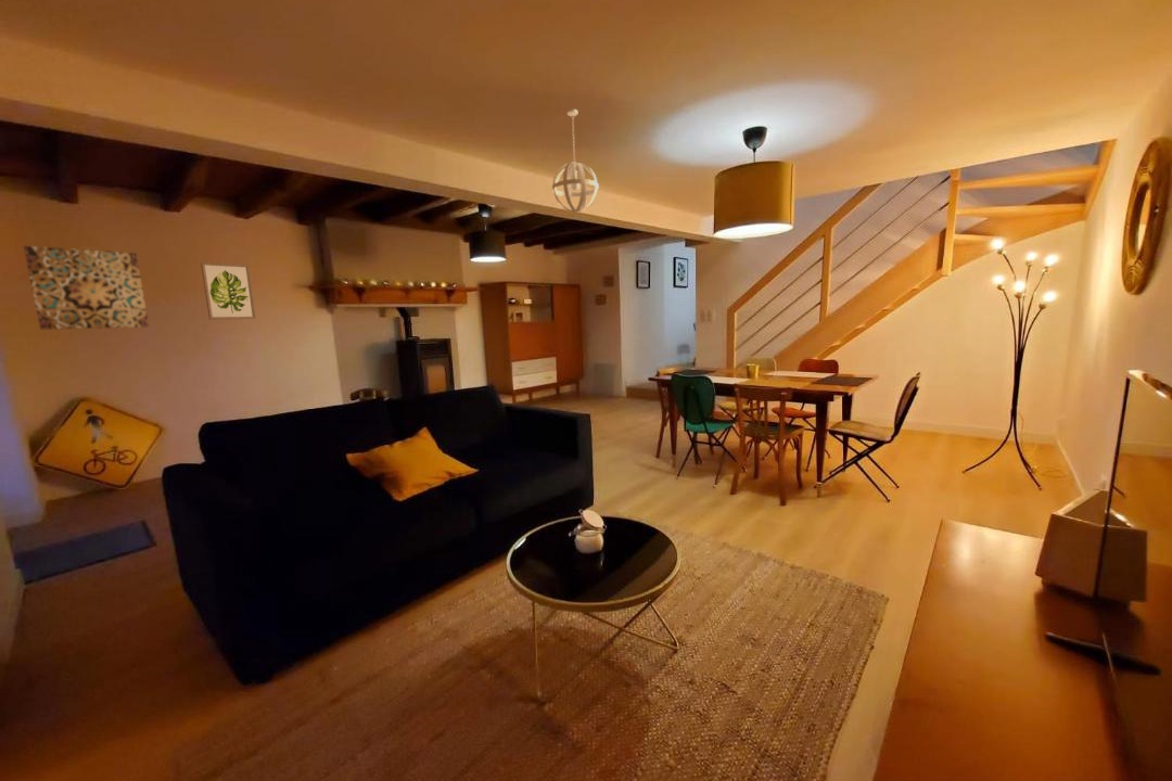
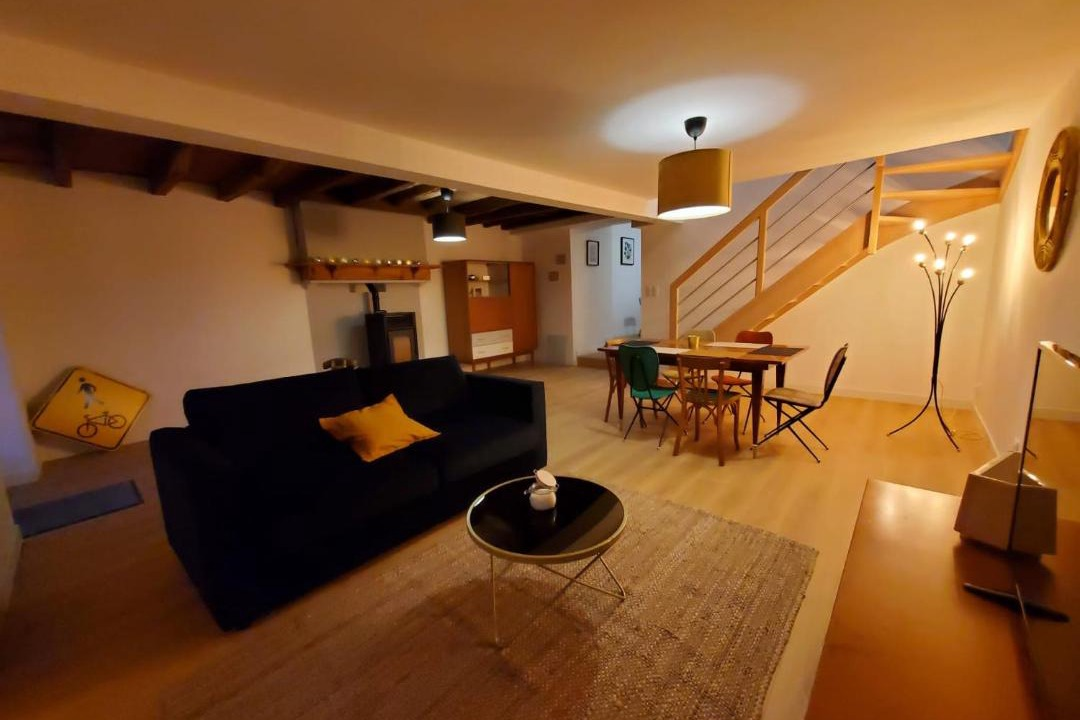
- wall art [23,245,150,331]
- wall art [200,261,257,321]
- pendant light [551,107,600,214]
